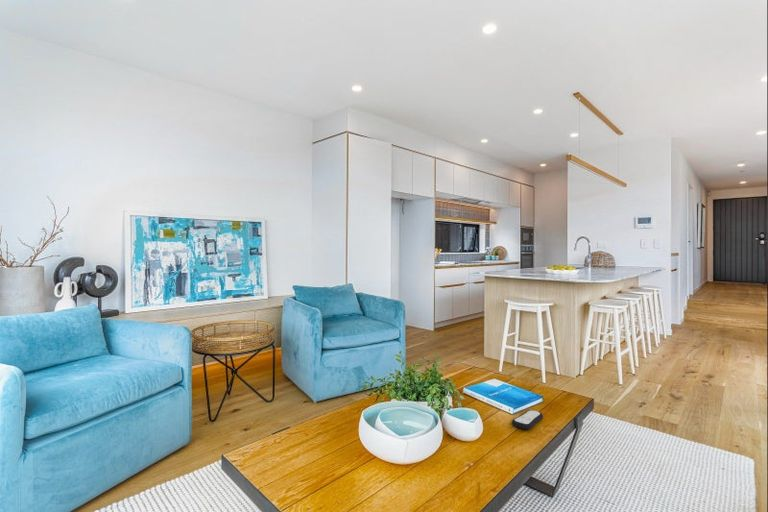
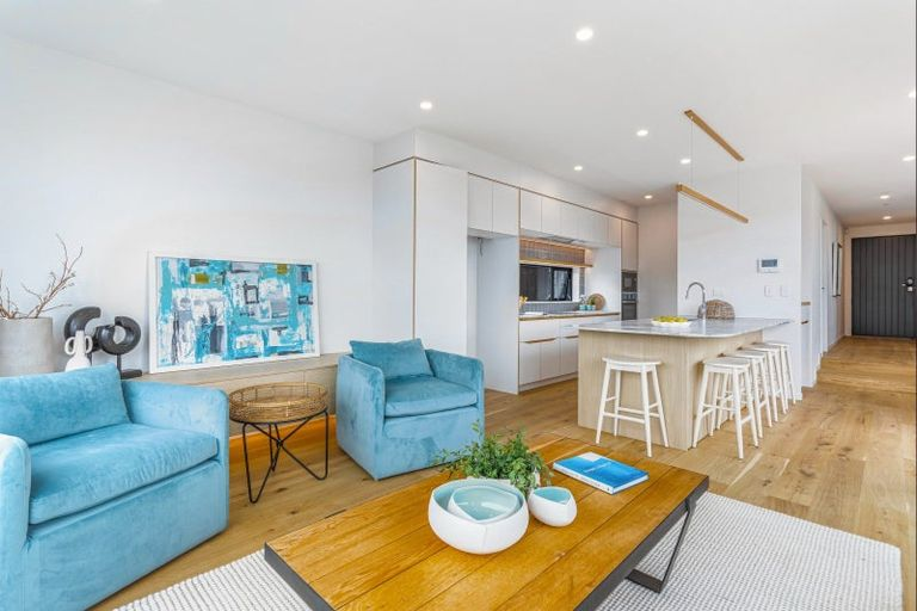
- remote control [511,409,544,430]
